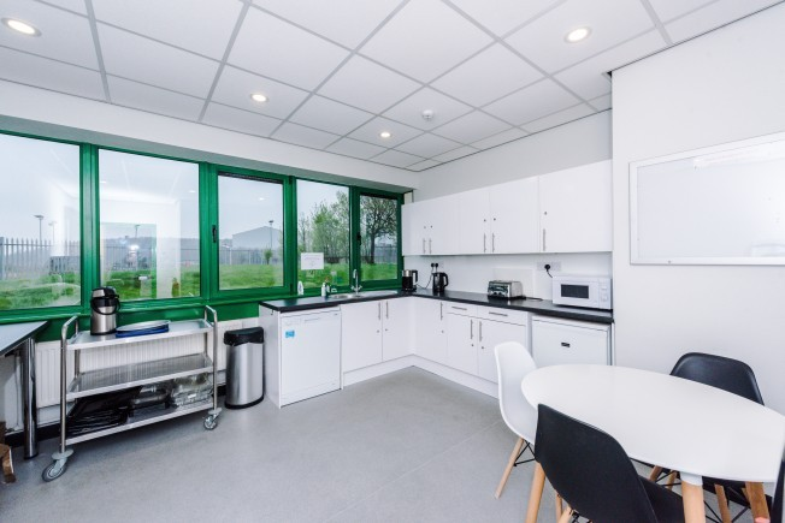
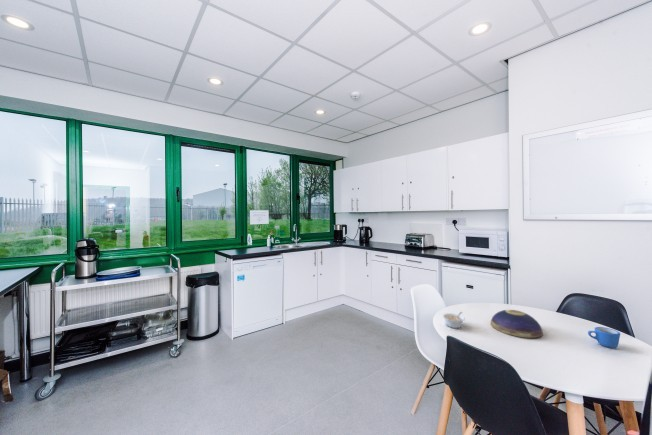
+ mug [587,326,621,349]
+ decorative bowl [490,309,544,339]
+ legume [441,311,466,329]
